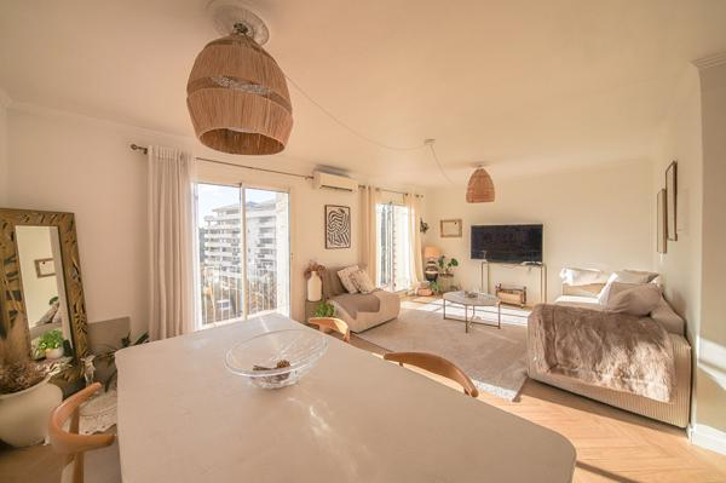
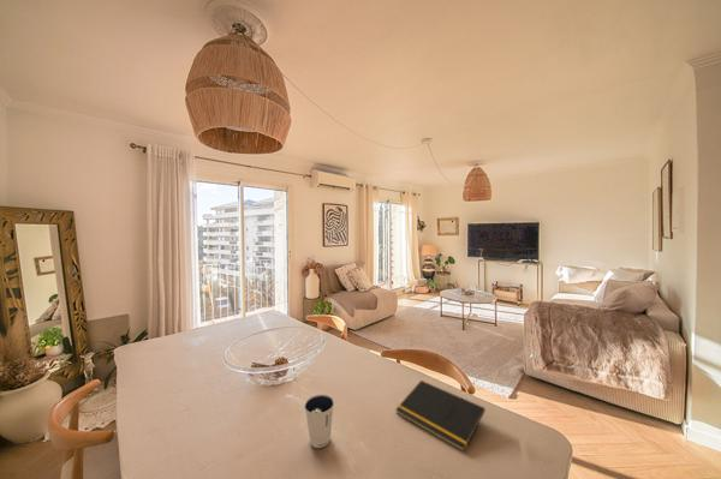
+ notepad [394,379,487,451]
+ dixie cup [303,394,335,449]
